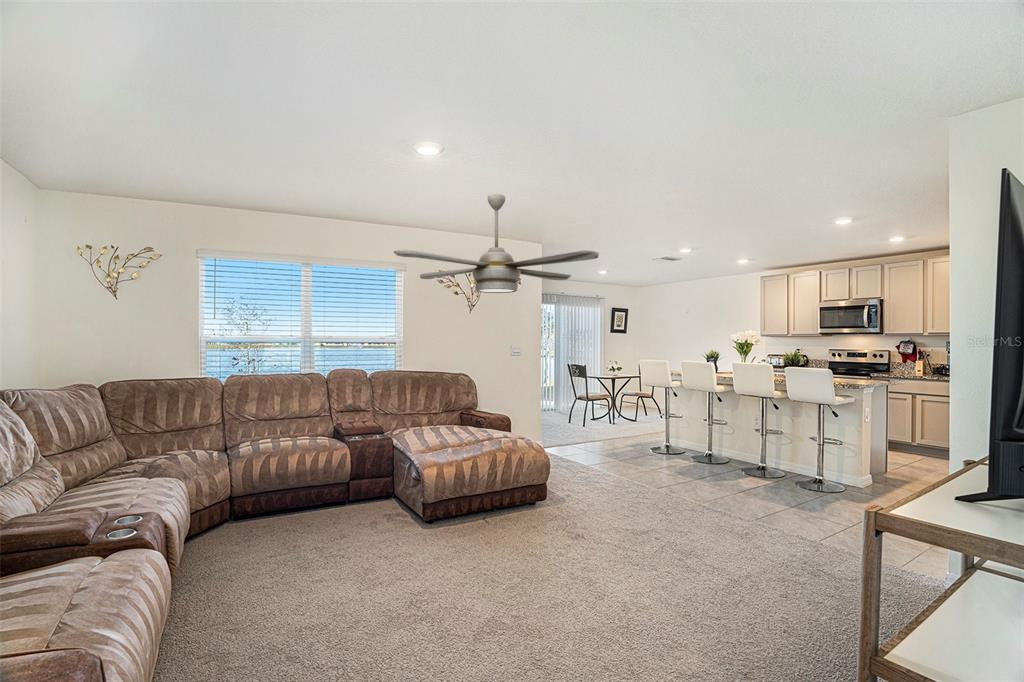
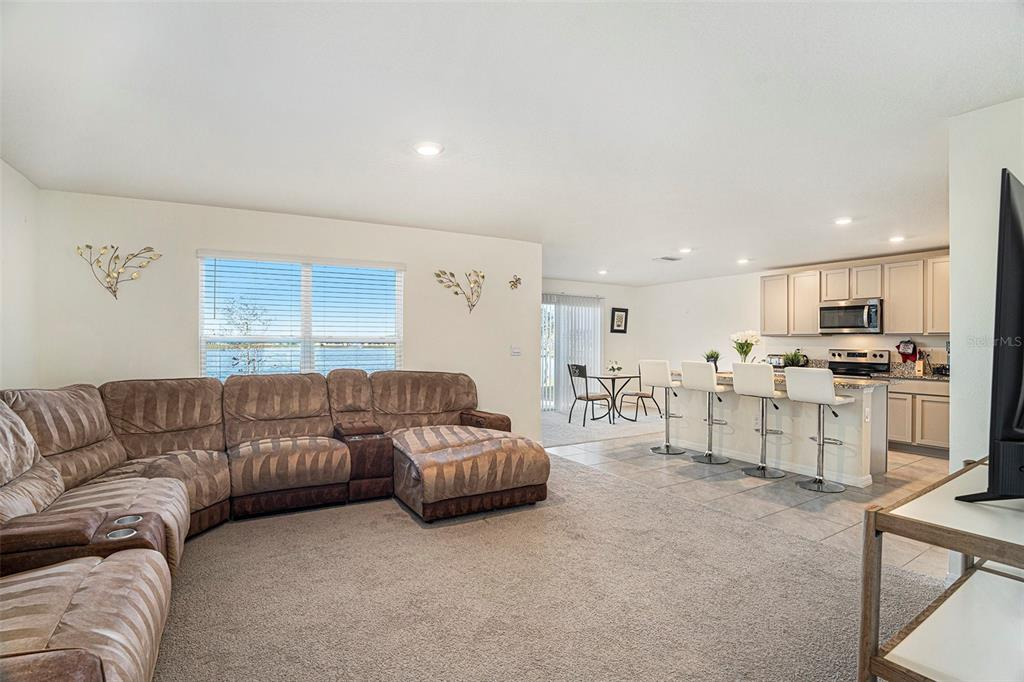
- ceiling fan [393,193,600,294]
